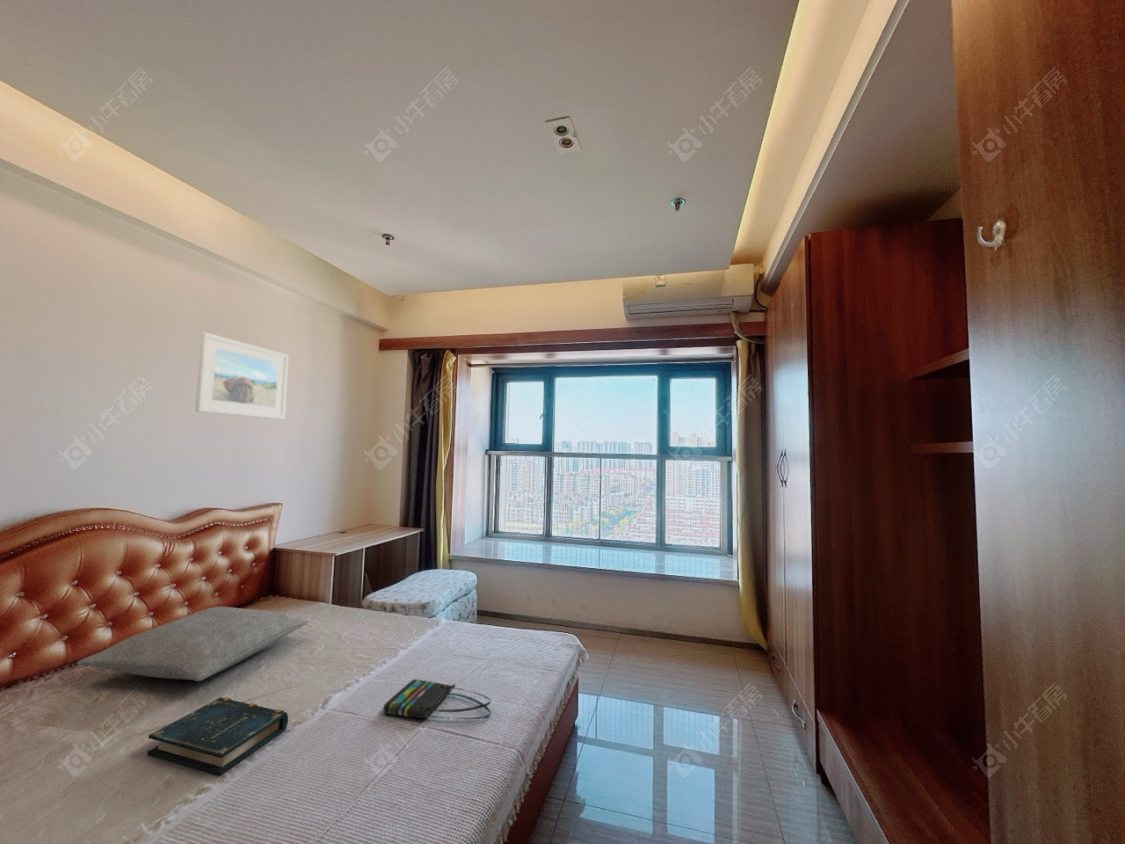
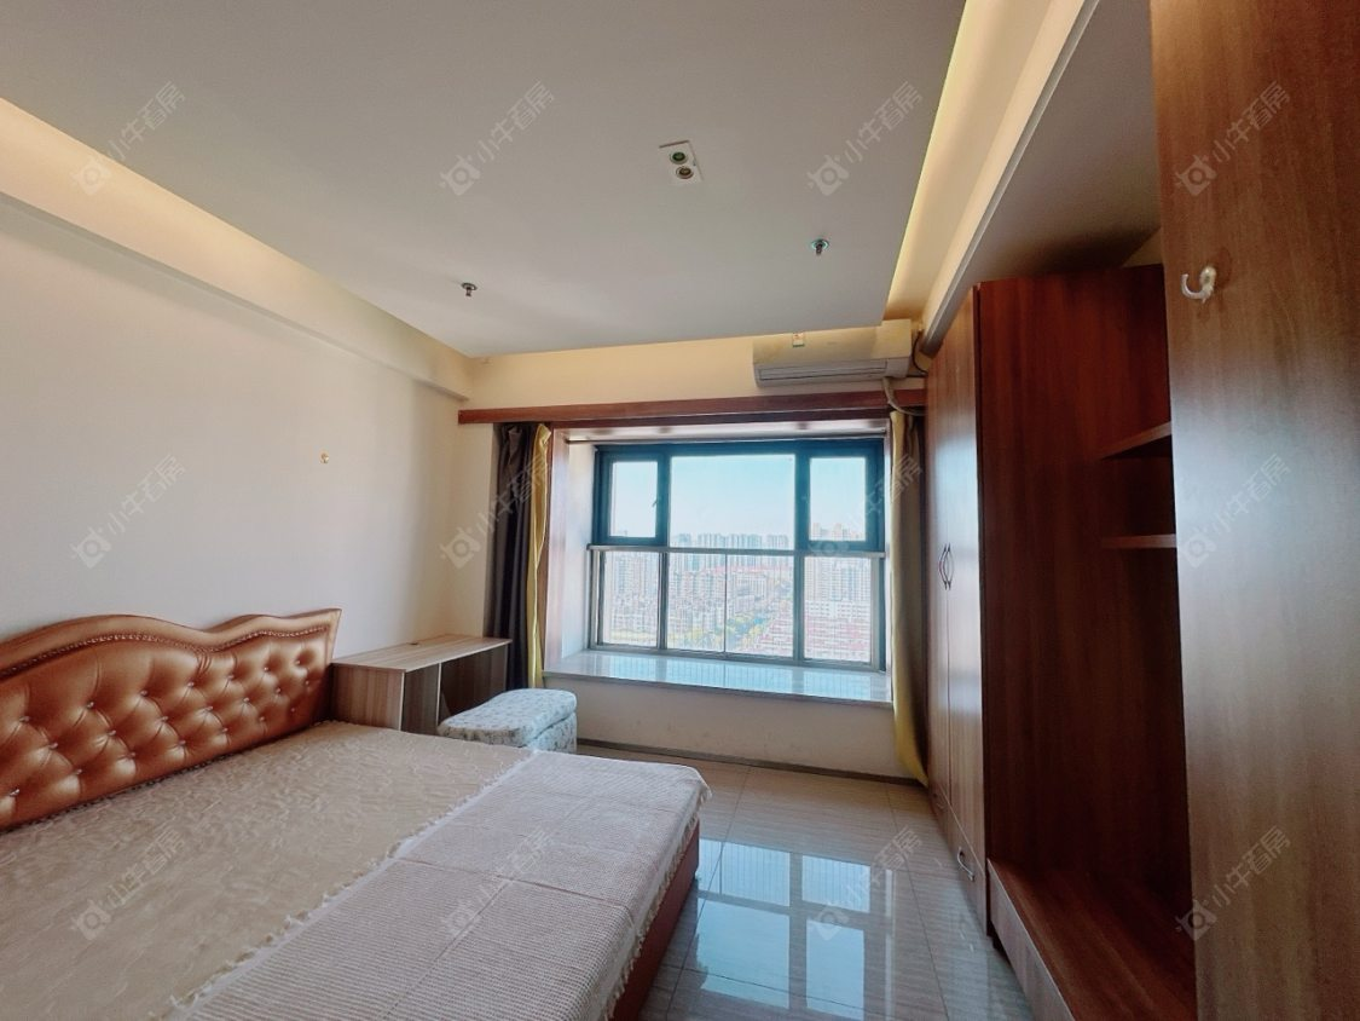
- pillow [76,606,310,682]
- tote bag [382,678,492,720]
- book [146,697,289,777]
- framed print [194,331,290,420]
